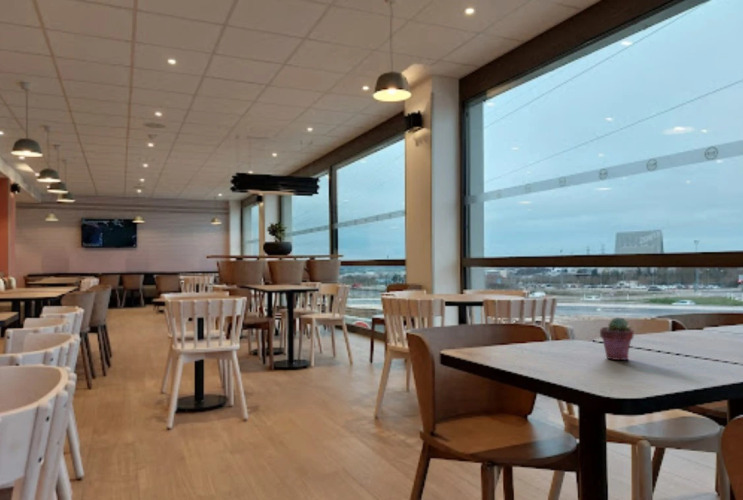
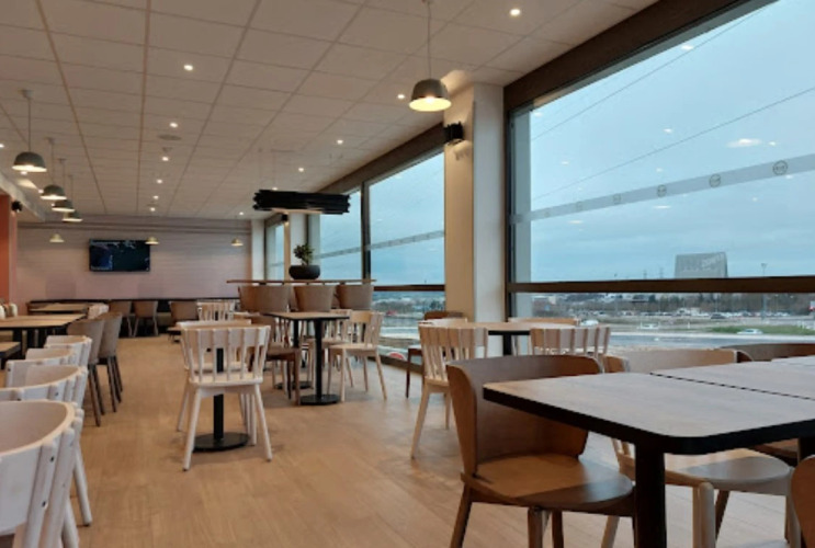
- potted succulent [599,316,635,361]
